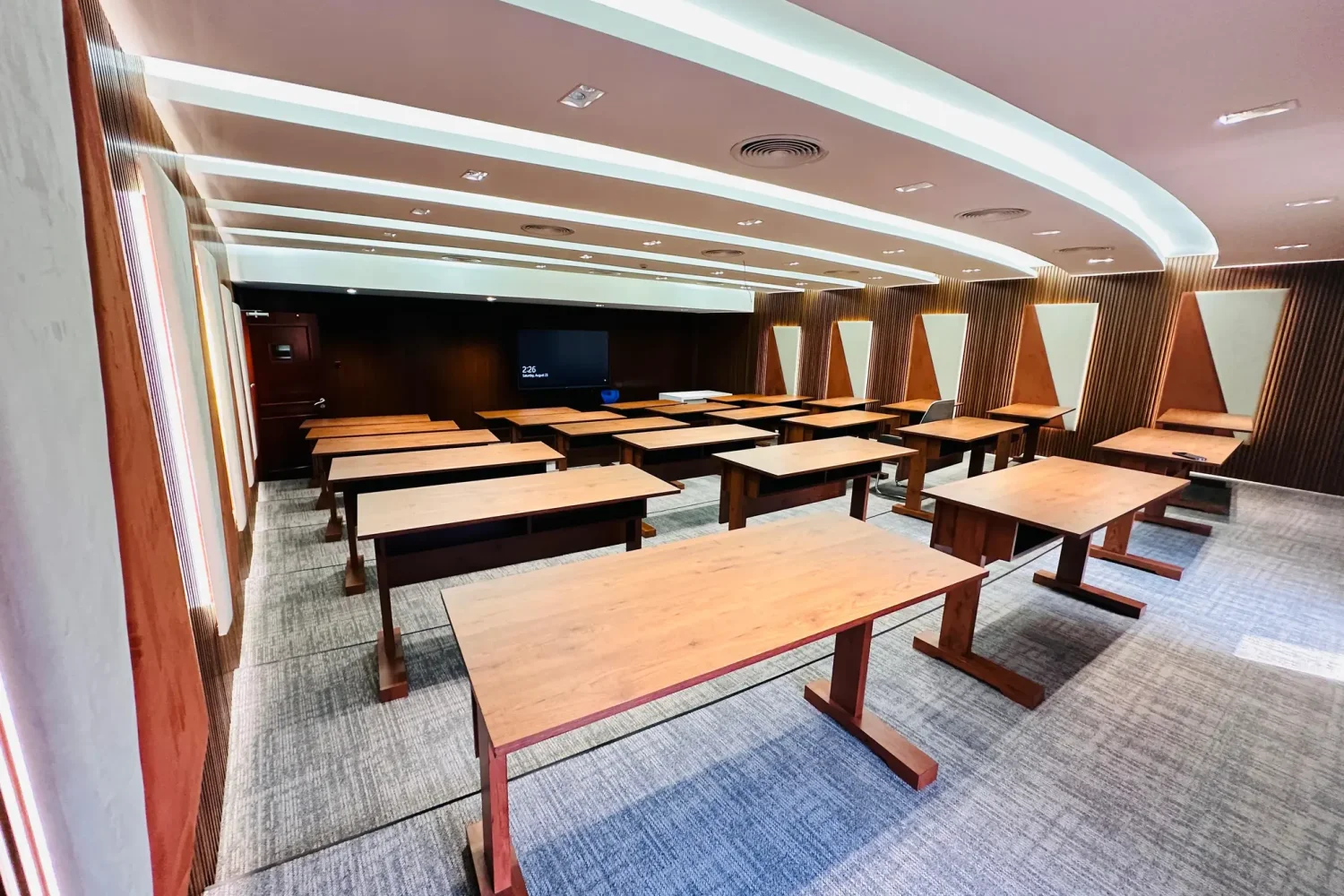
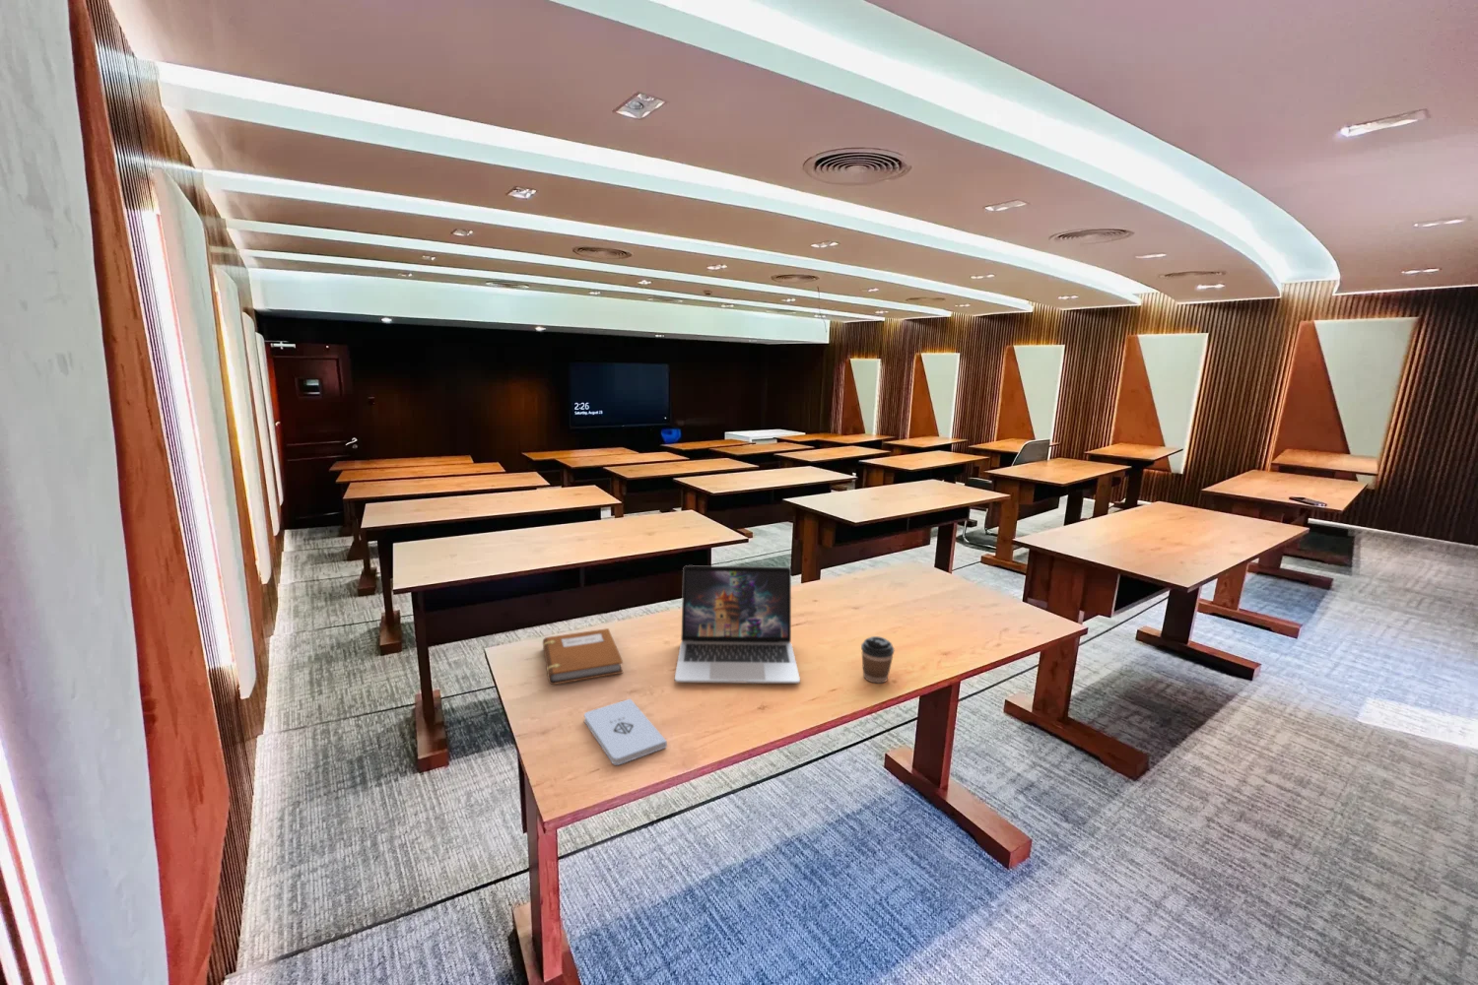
+ laptop [674,564,801,685]
+ notepad [583,697,668,766]
+ notebook [542,628,624,686]
+ coffee cup [860,635,895,684]
